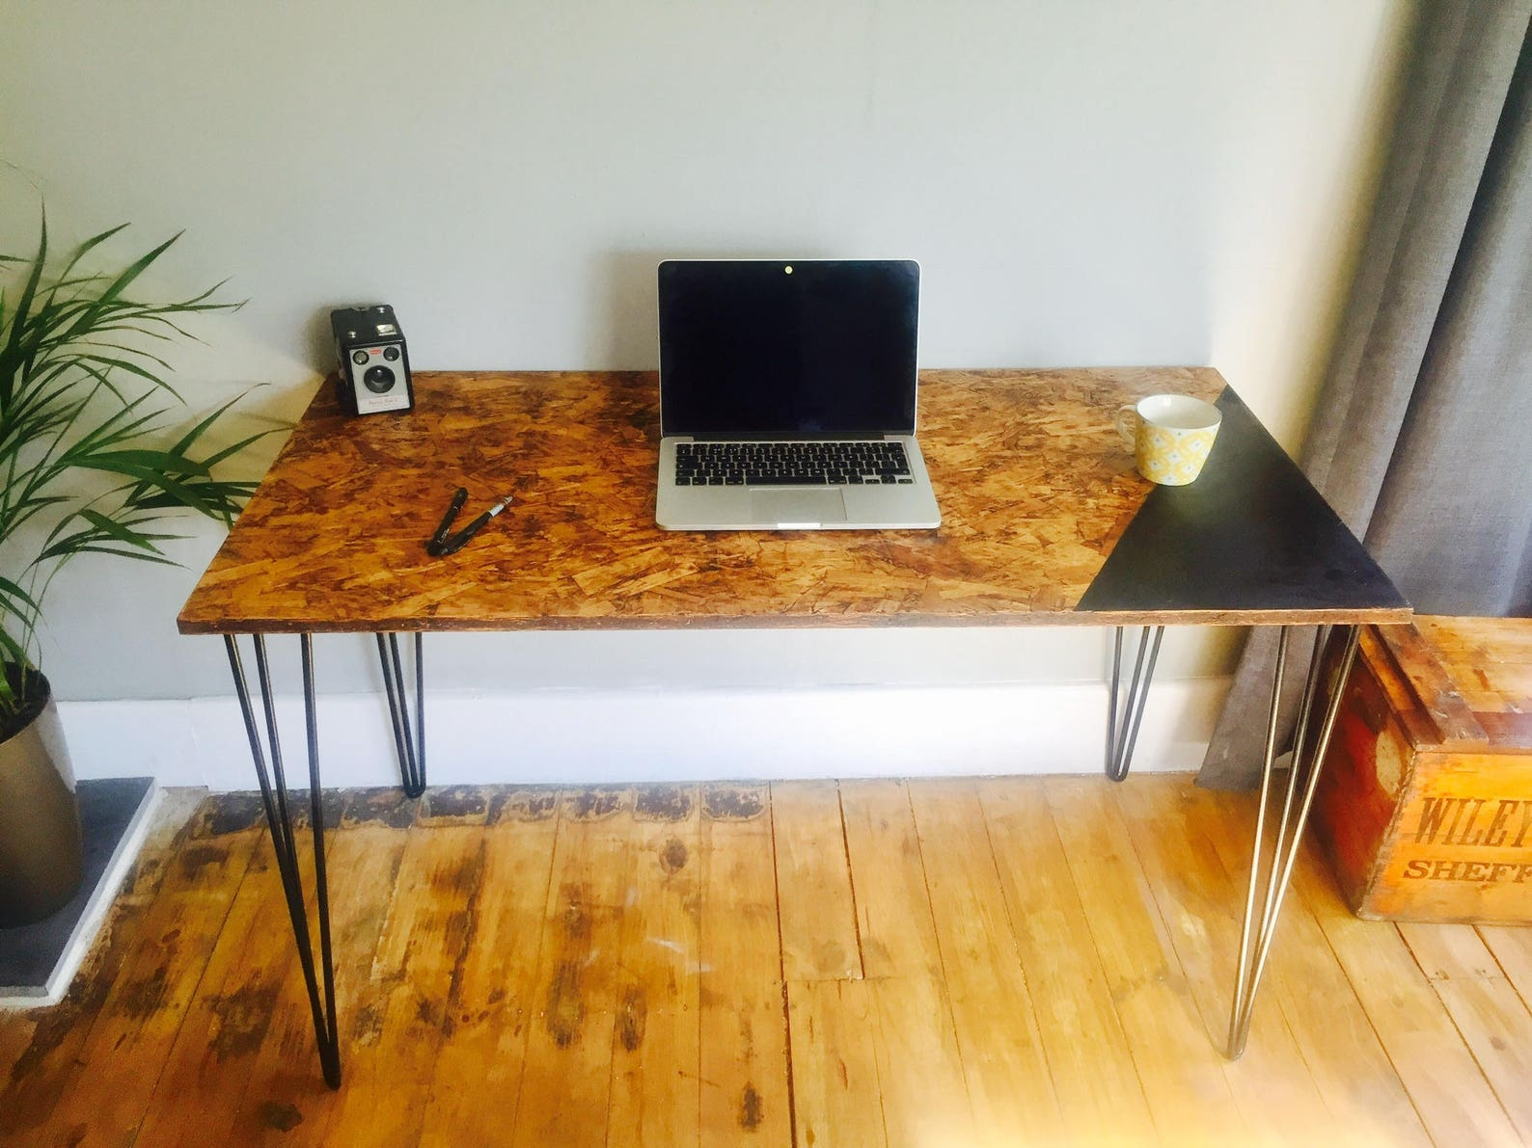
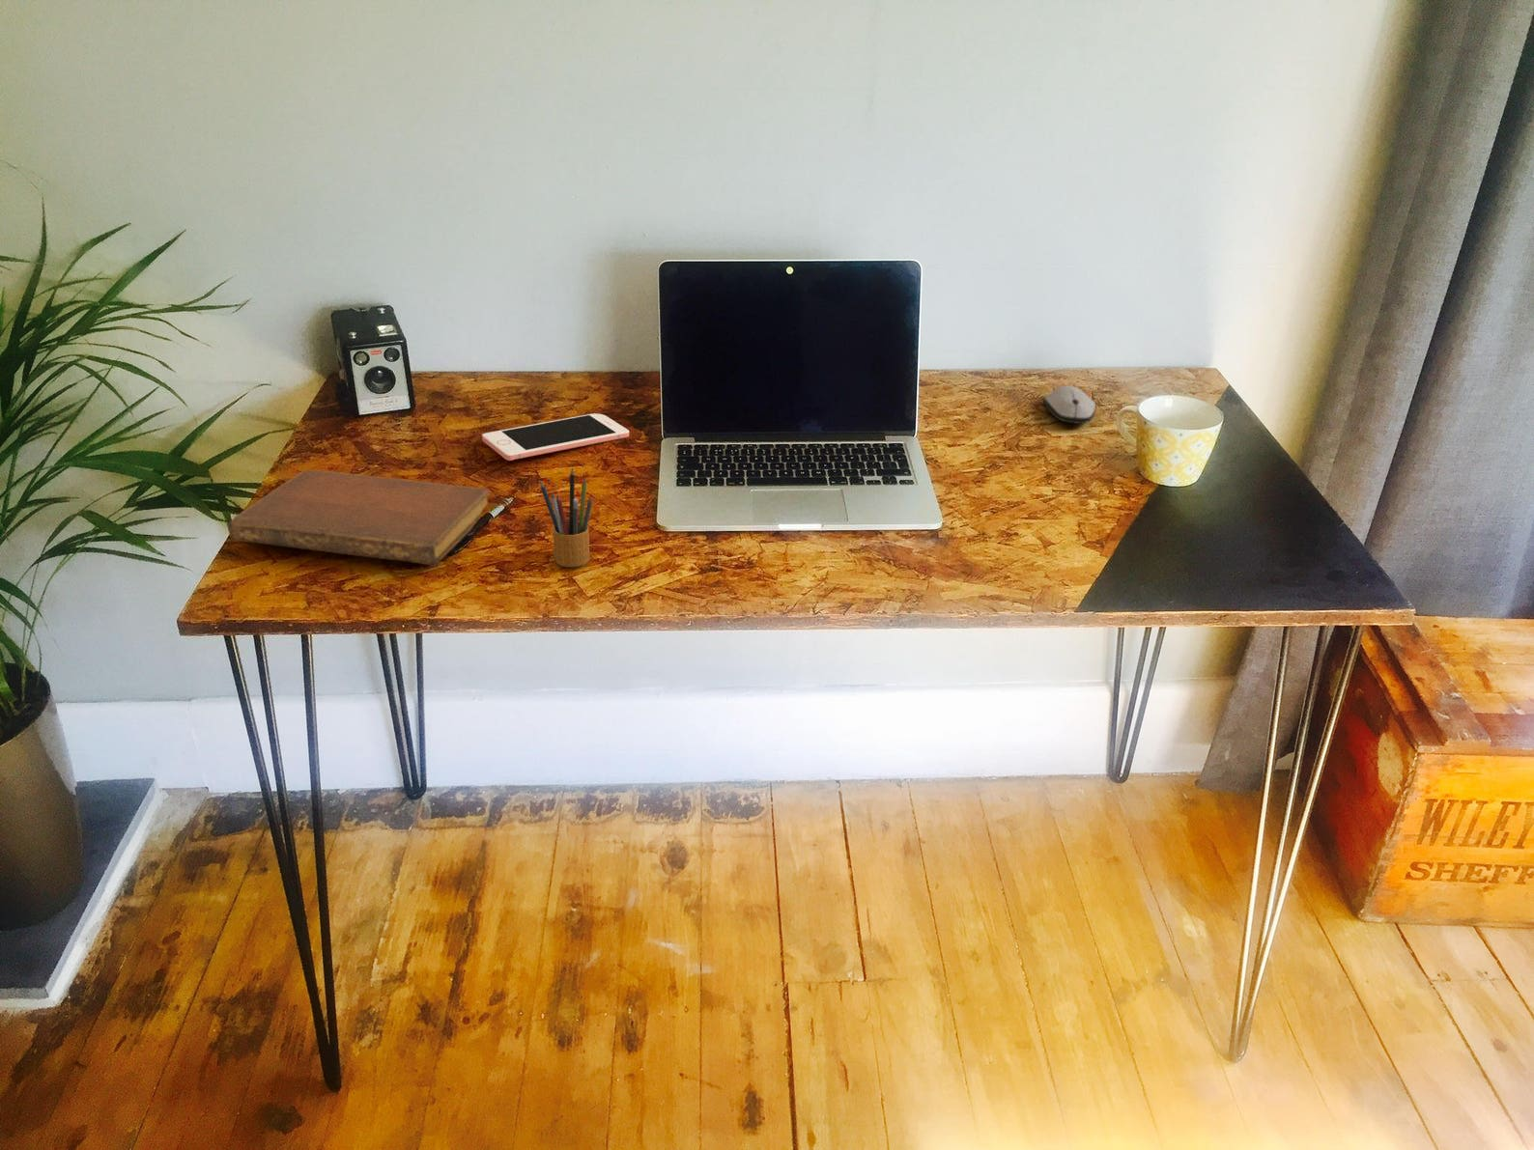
+ pencil box [539,467,593,568]
+ cell phone [481,412,629,461]
+ notebook [227,469,490,565]
+ computer mouse [1042,385,1097,425]
